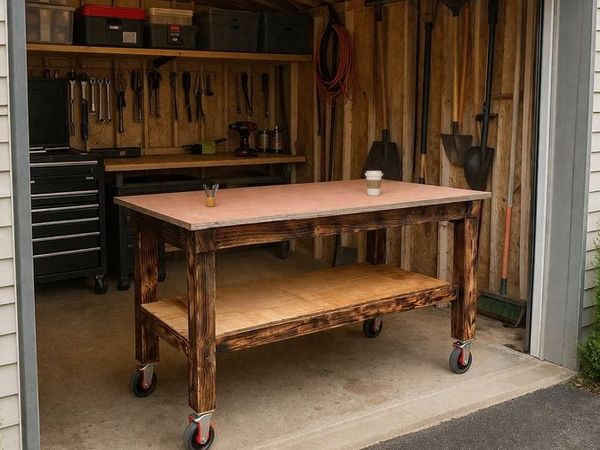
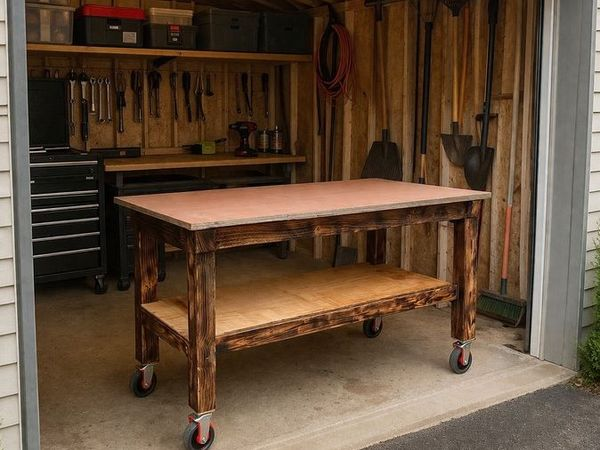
- coffee cup [364,170,384,197]
- pencil box [202,182,220,207]
